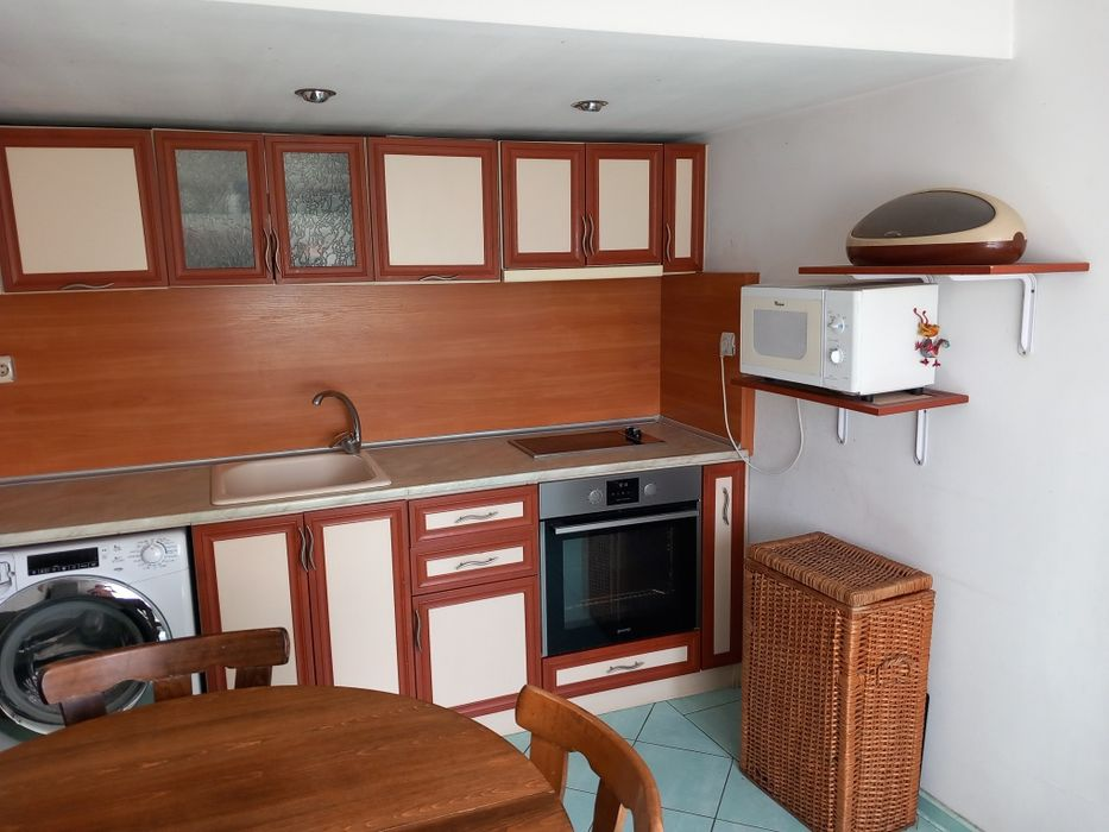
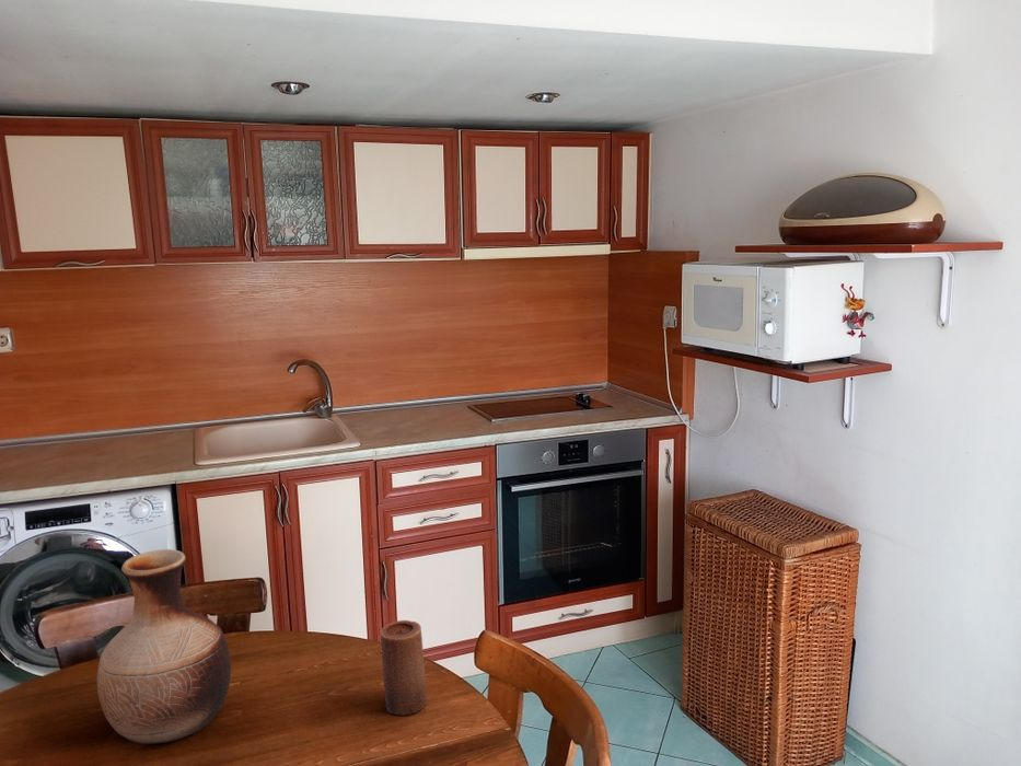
+ candle [380,619,428,716]
+ vase [96,548,232,745]
